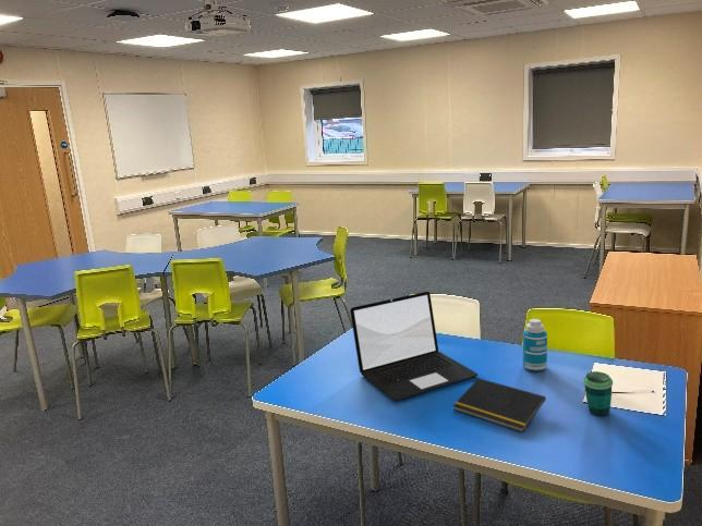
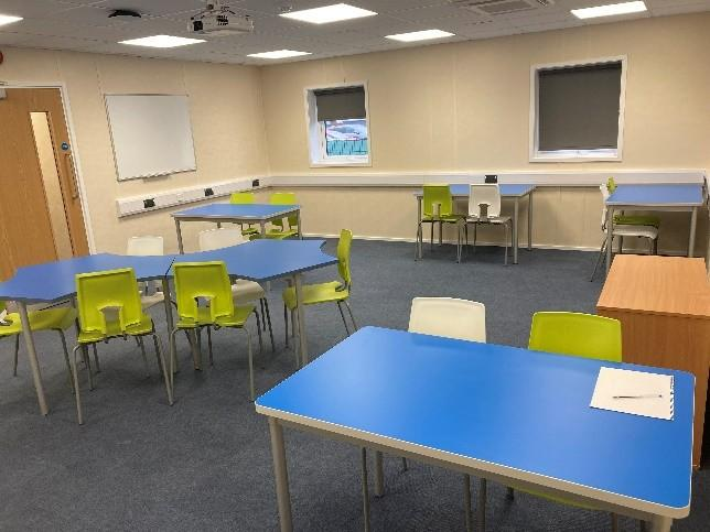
- laptop [349,291,479,402]
- notepad [452,377,546,433]
- bottle [522,318,548,372]
- cup [582,370,614,417]
